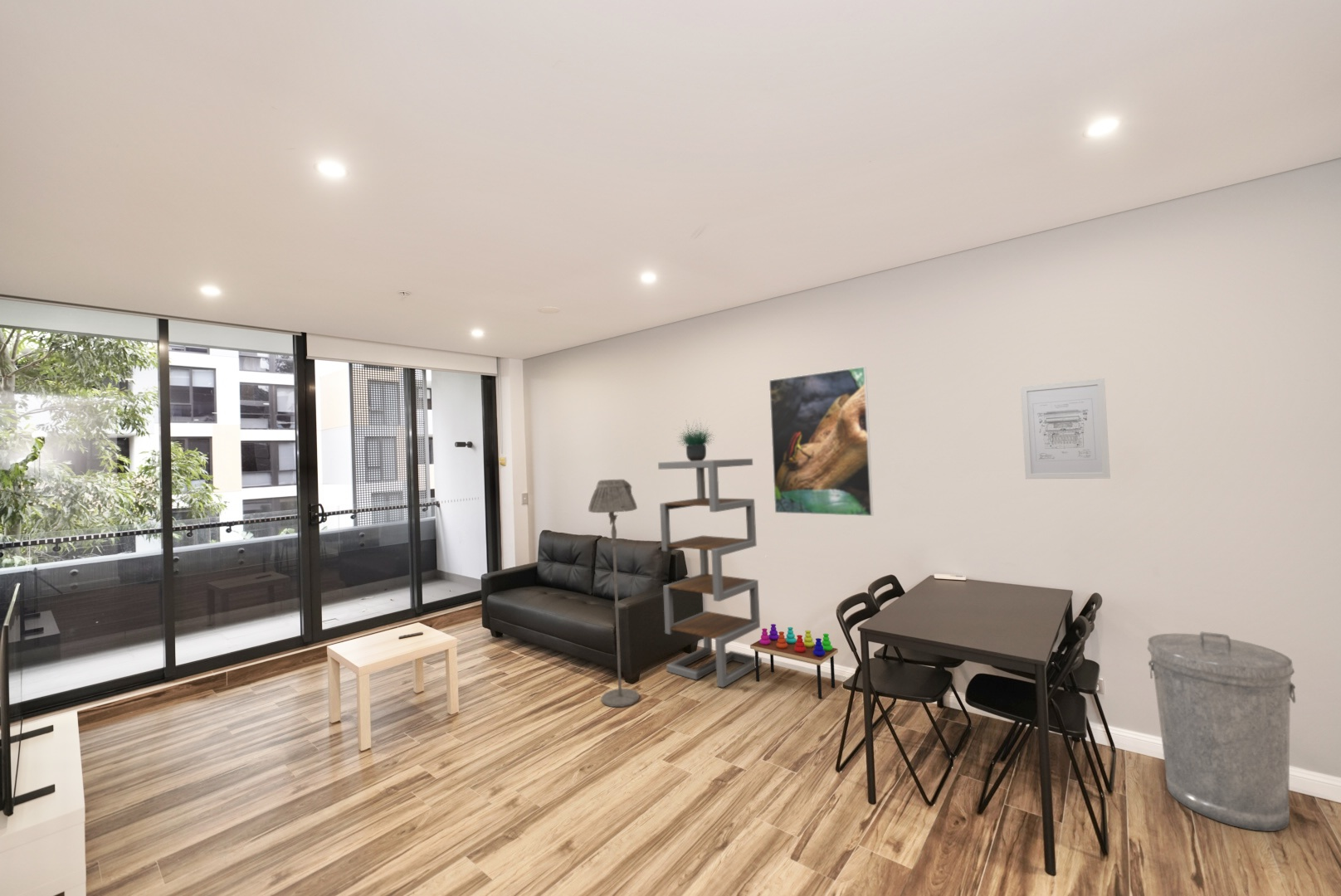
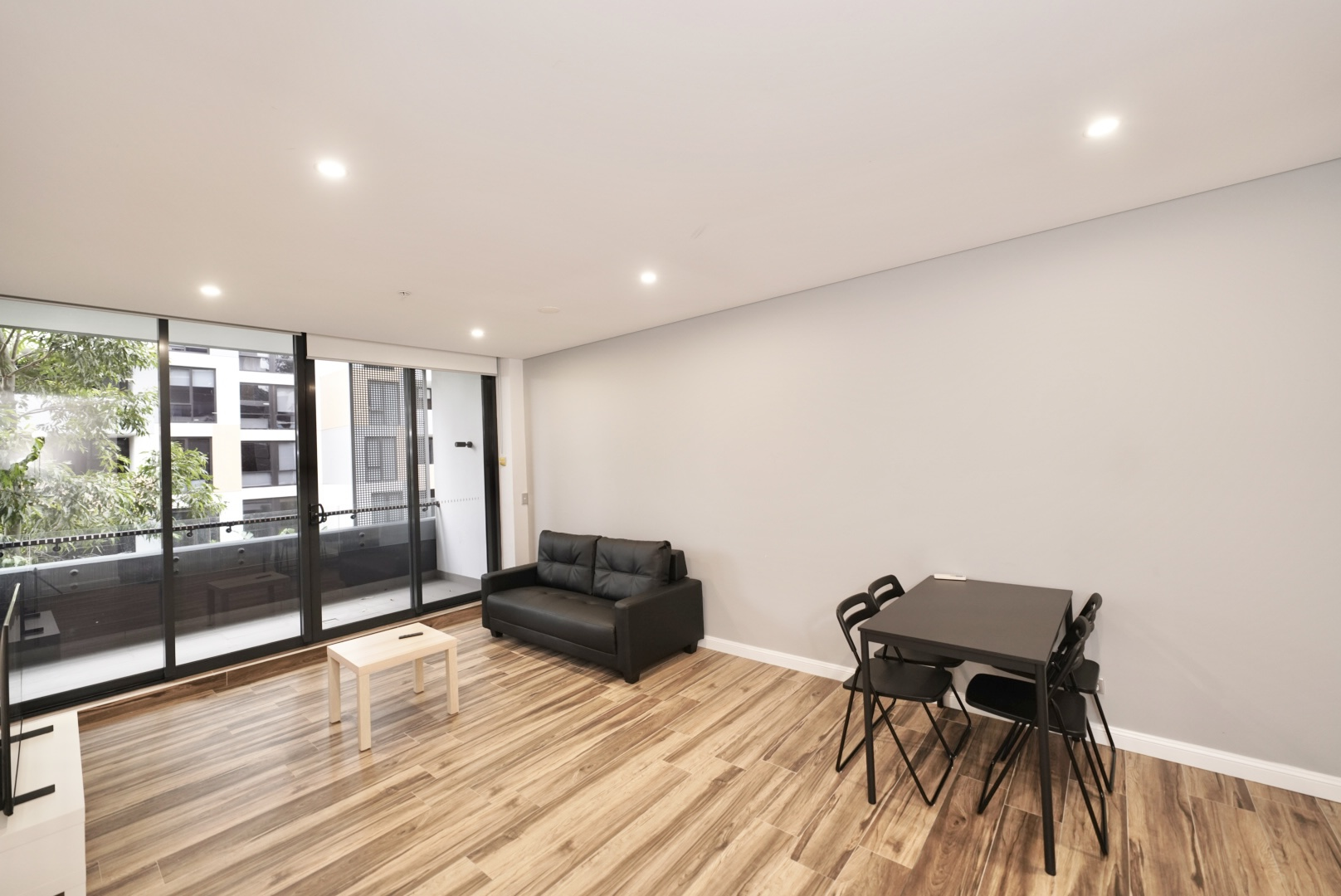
- potted plant [674,418,718,461]
- stacking toy [749,623,839,699]
- trash can [1147,631,1296,832]
- shelving unit [657,458,763,689]
- floor lamp [588,479,641,708]
- wall art [1020,377,1111,480]
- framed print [768,366,874,517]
